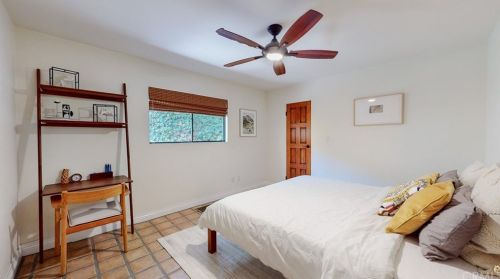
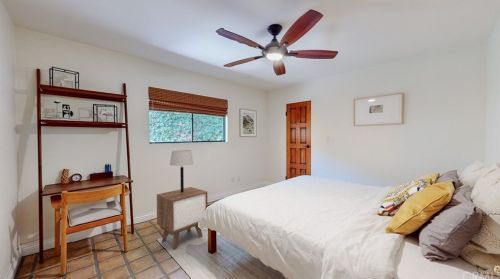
+ table lamp [169,149,195,192]
+ nightstand [156,186,209,250]
